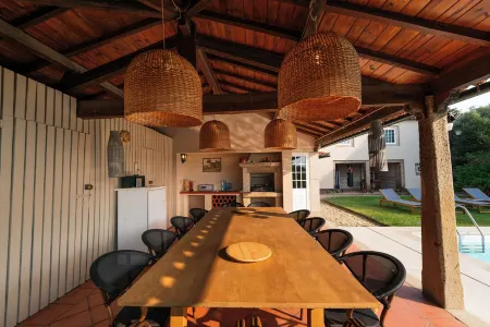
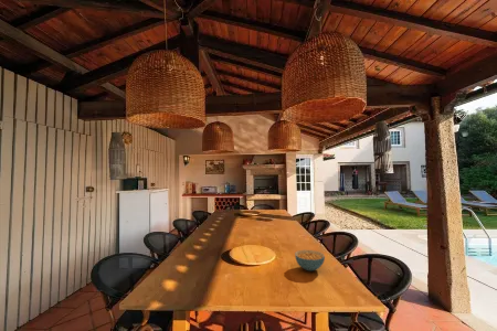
+ cereal bowl [294,249,326,273]
